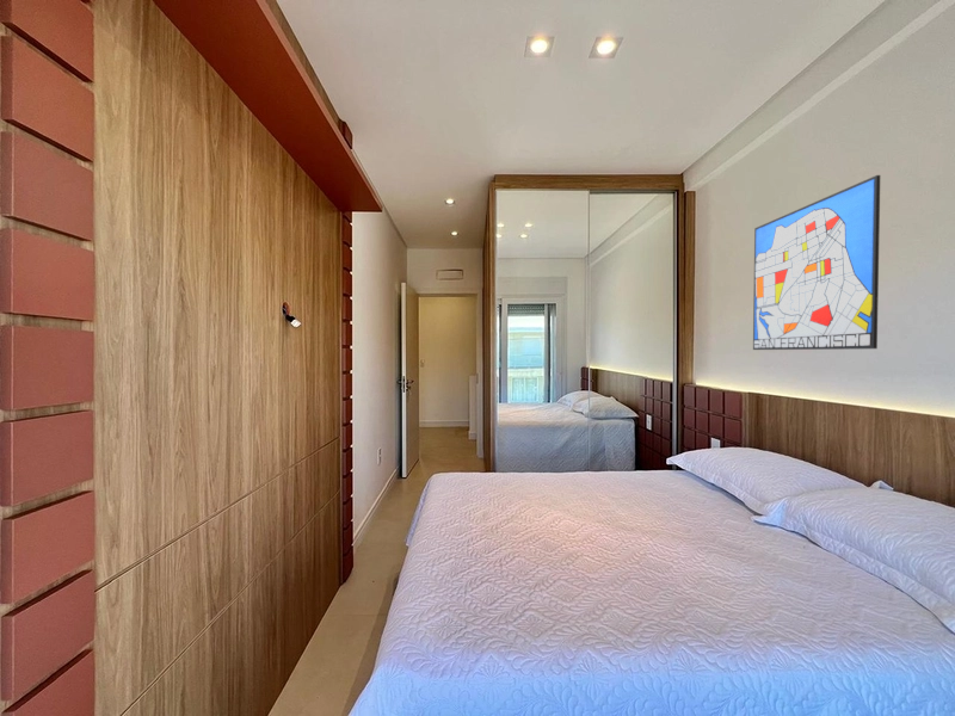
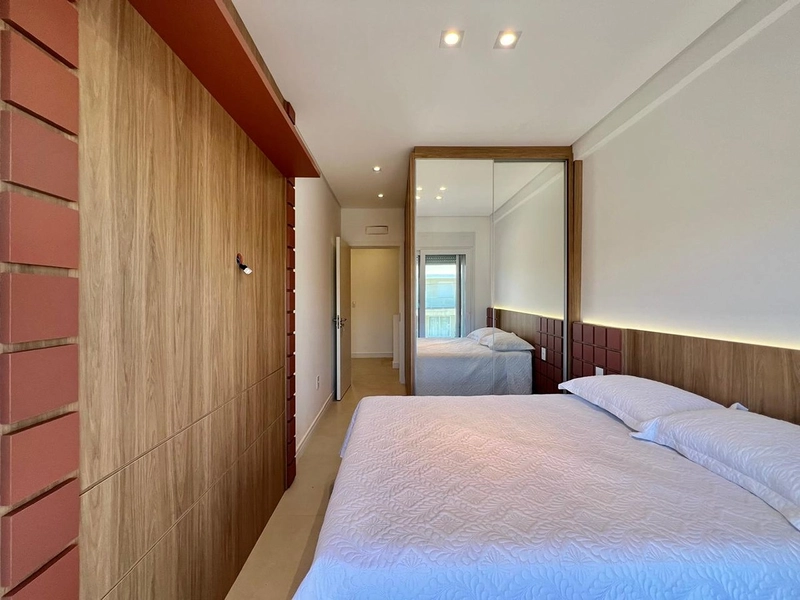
- wall art [752,174,881,351]
